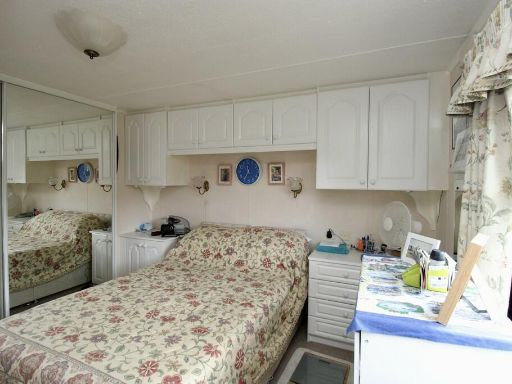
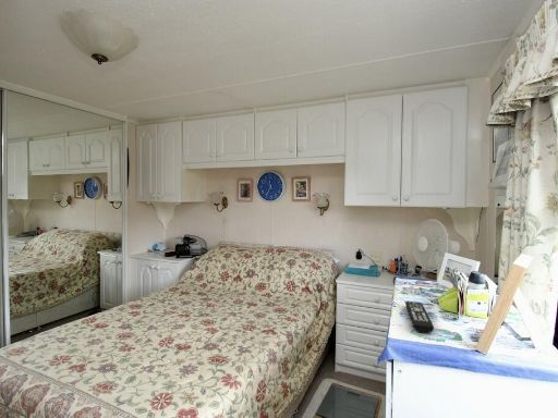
+ remote control [404,300,435,333]
